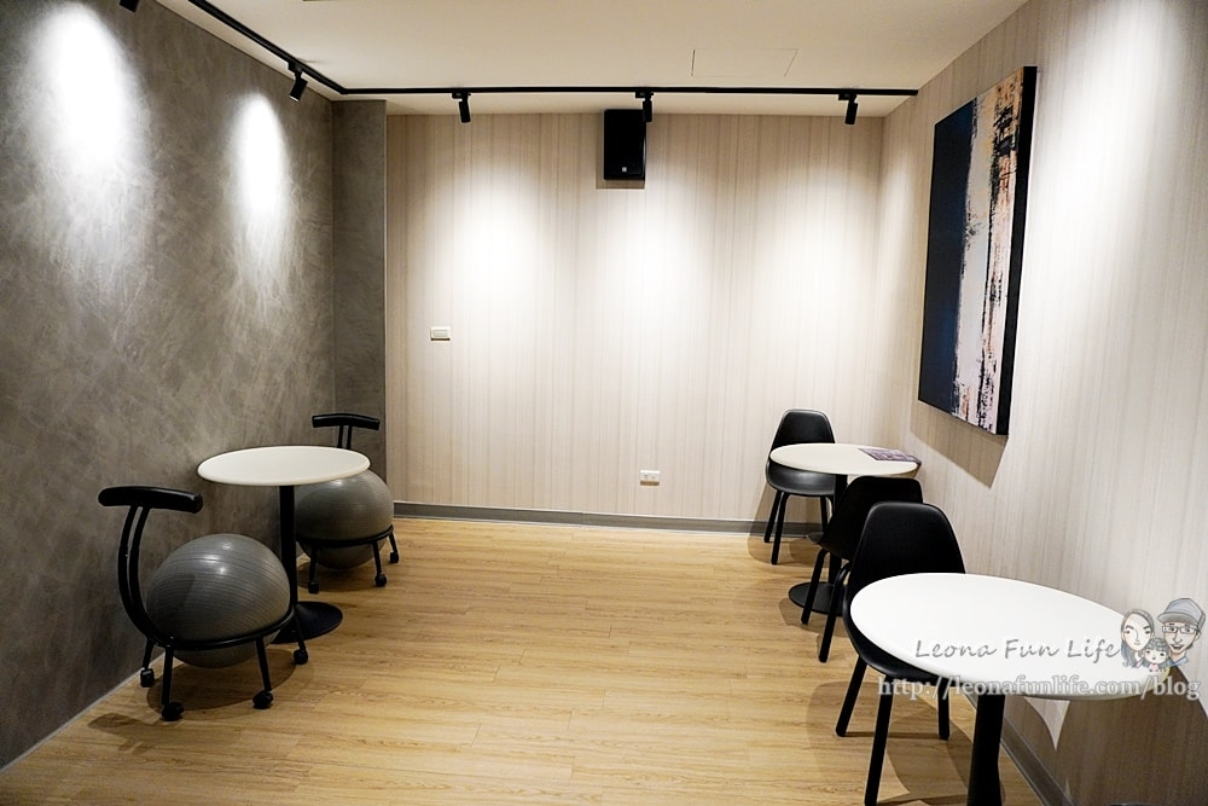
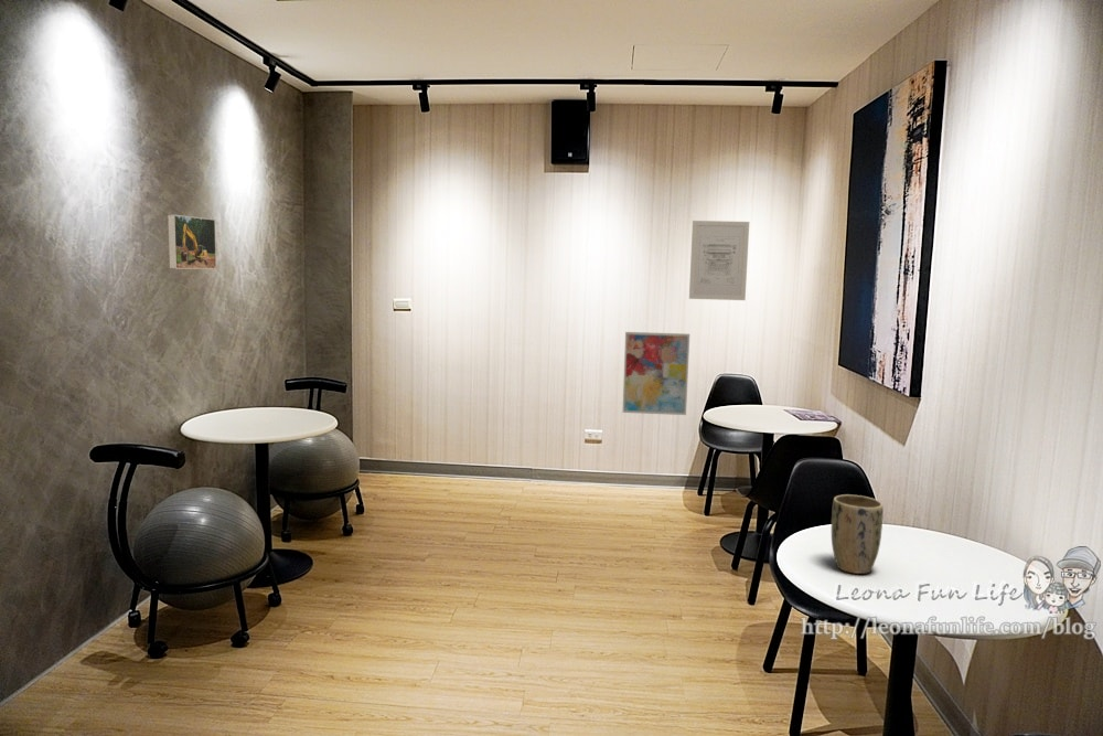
+ wall art [688,220,750,301]
+ wall art [622,331,690,416]
+ plant pot [831,493,885,575]
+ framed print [167,213,217,270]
